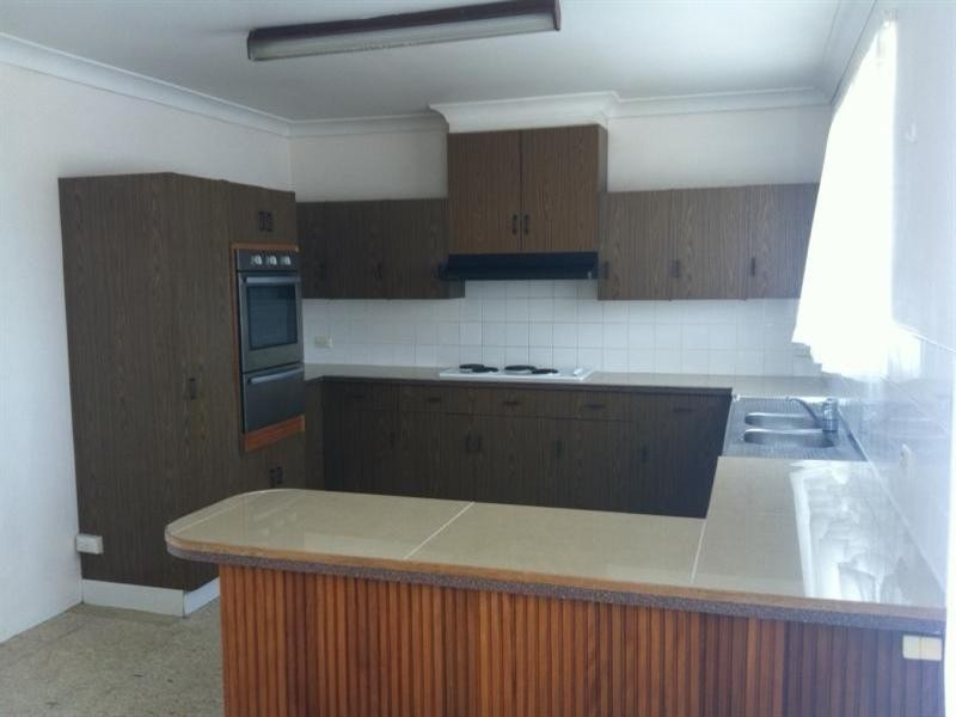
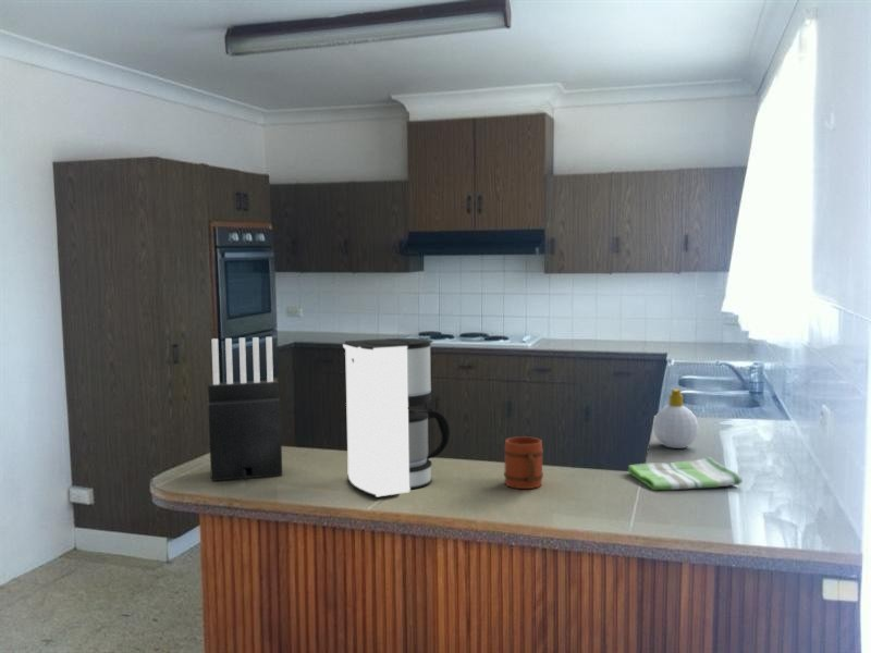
+ coffee maker [342,337,451,498]
+ mug [503,435,544,490]
+ dish towel [627,456,744,491]
+ soap bottle [652,387,700,449]
+ knife block [207,336,283,482]
